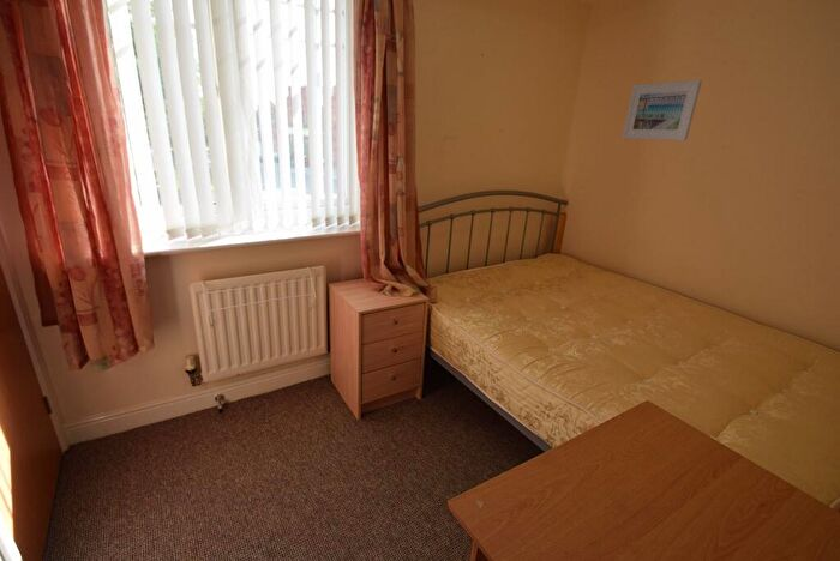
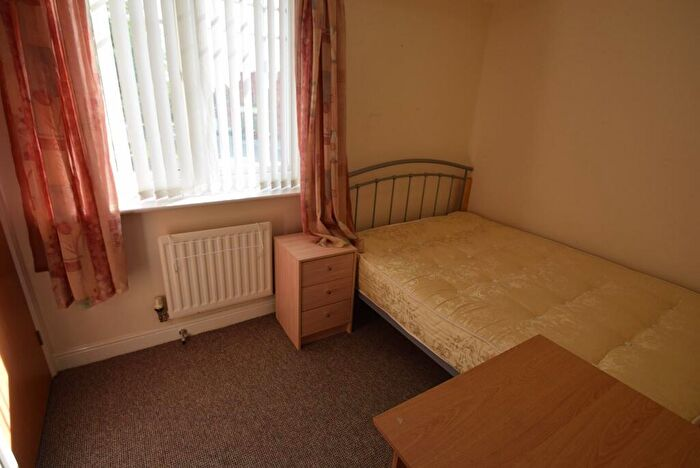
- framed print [622,79,703,141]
